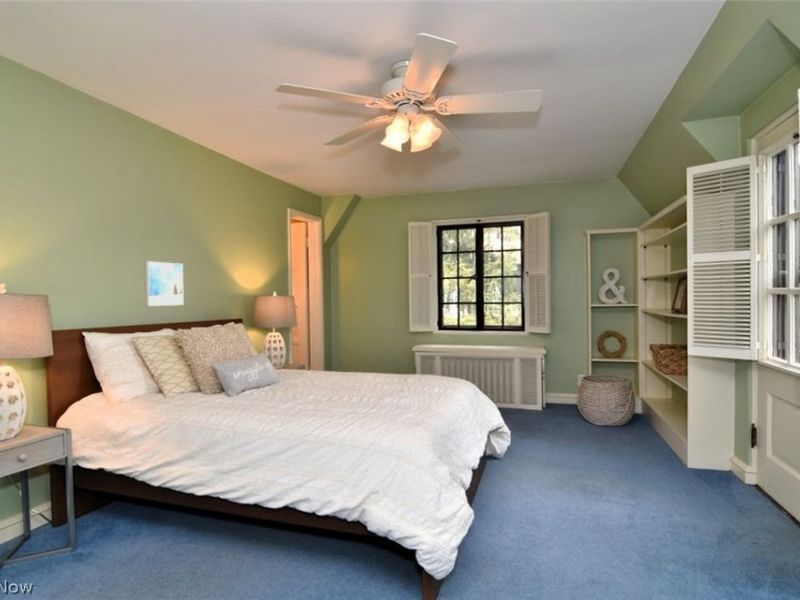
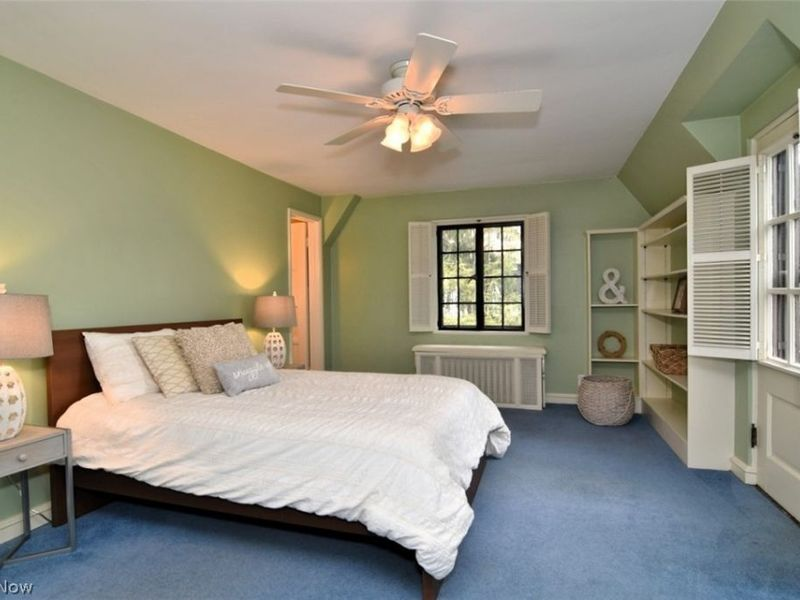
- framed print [144,260,185,307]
